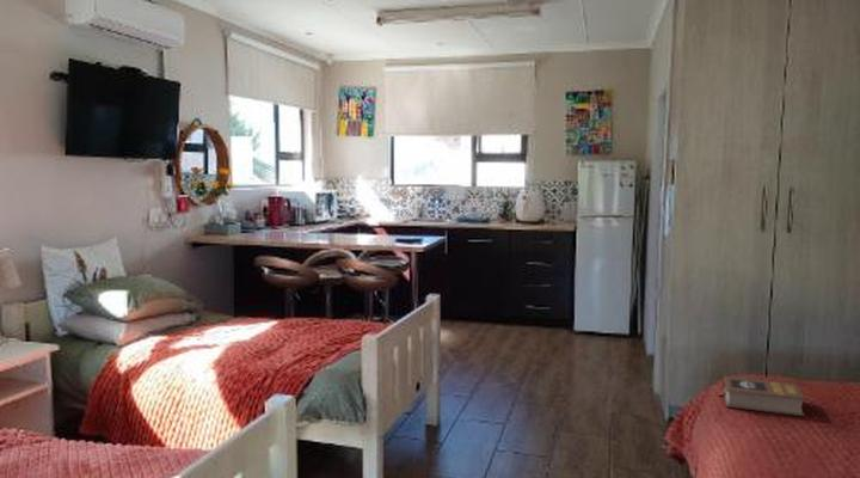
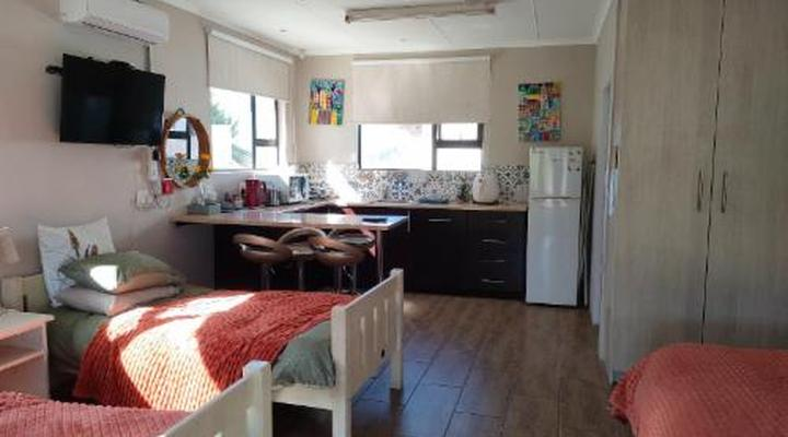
- book [715,375,807,417]
